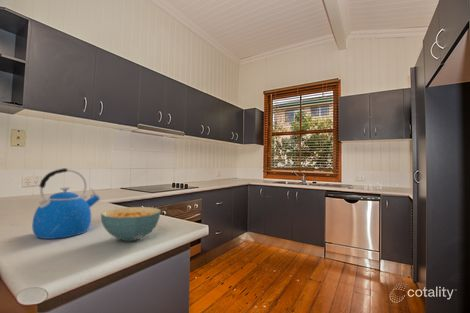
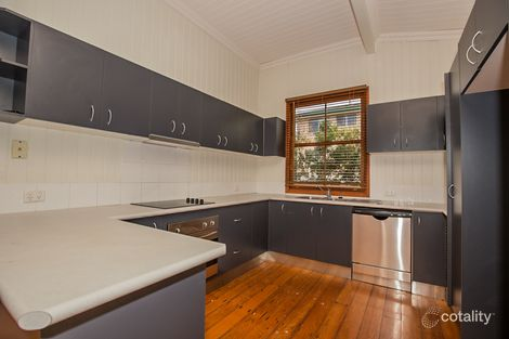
- kettle [31,167,101,240]
- cereal bowl [100,206,162,243]
